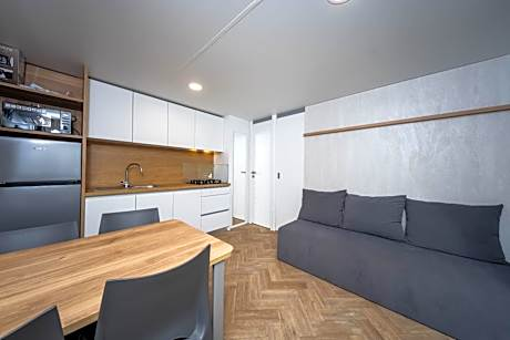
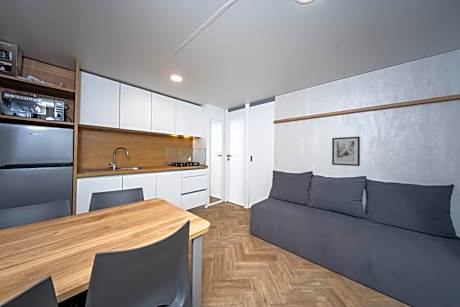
+ wall art [331,135,361,167]
